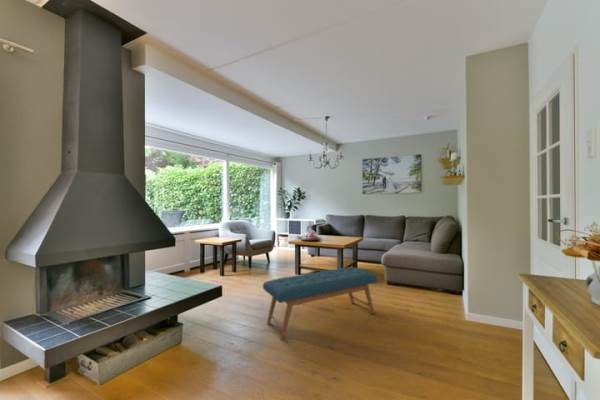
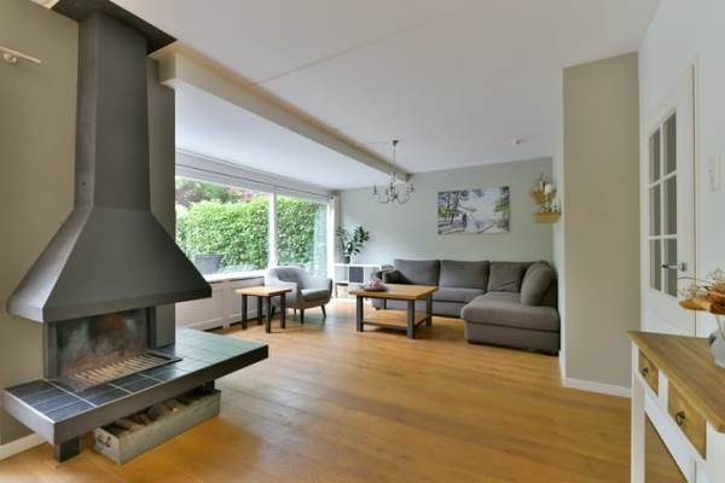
- bench [262,266,378,341]
